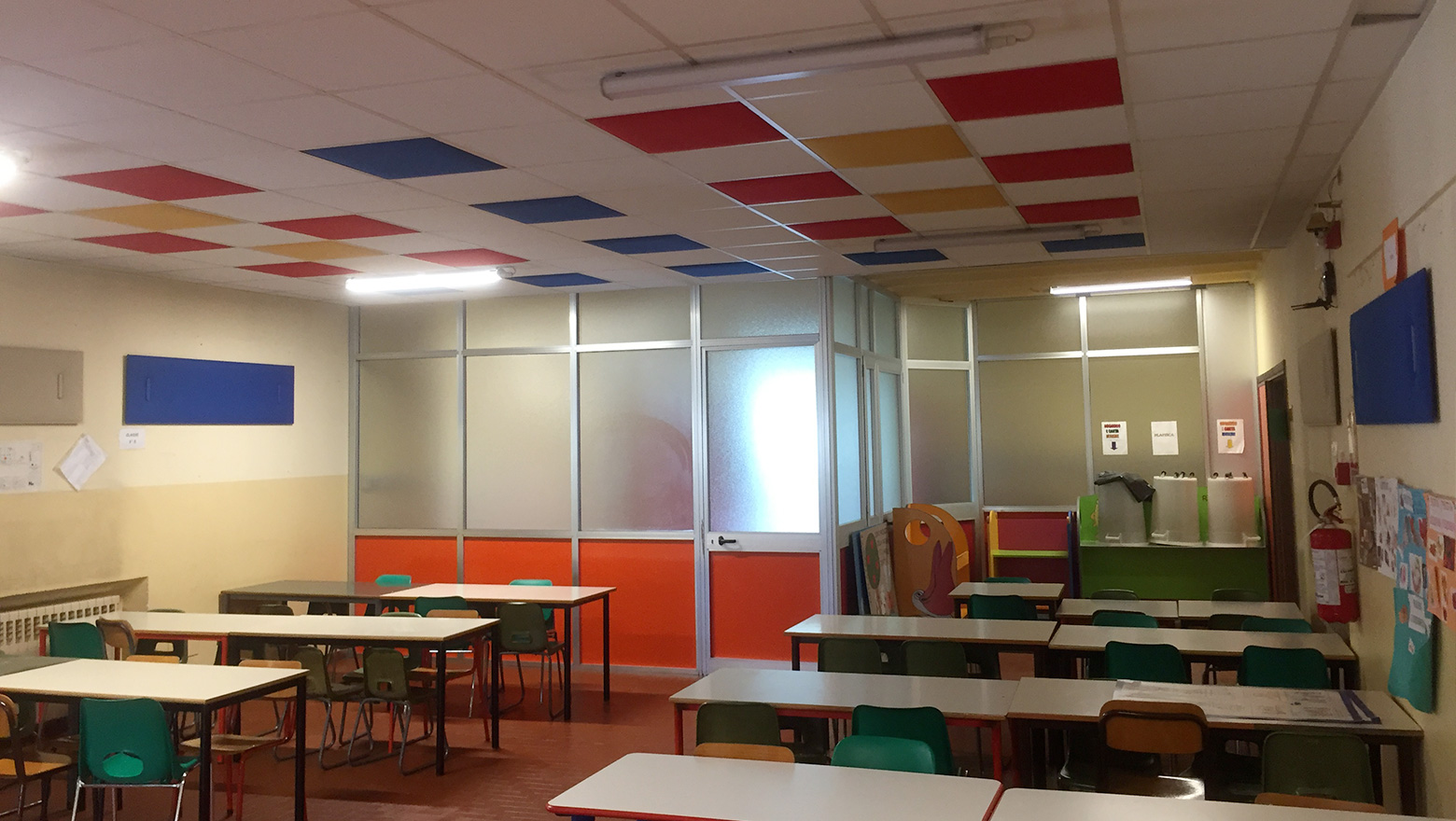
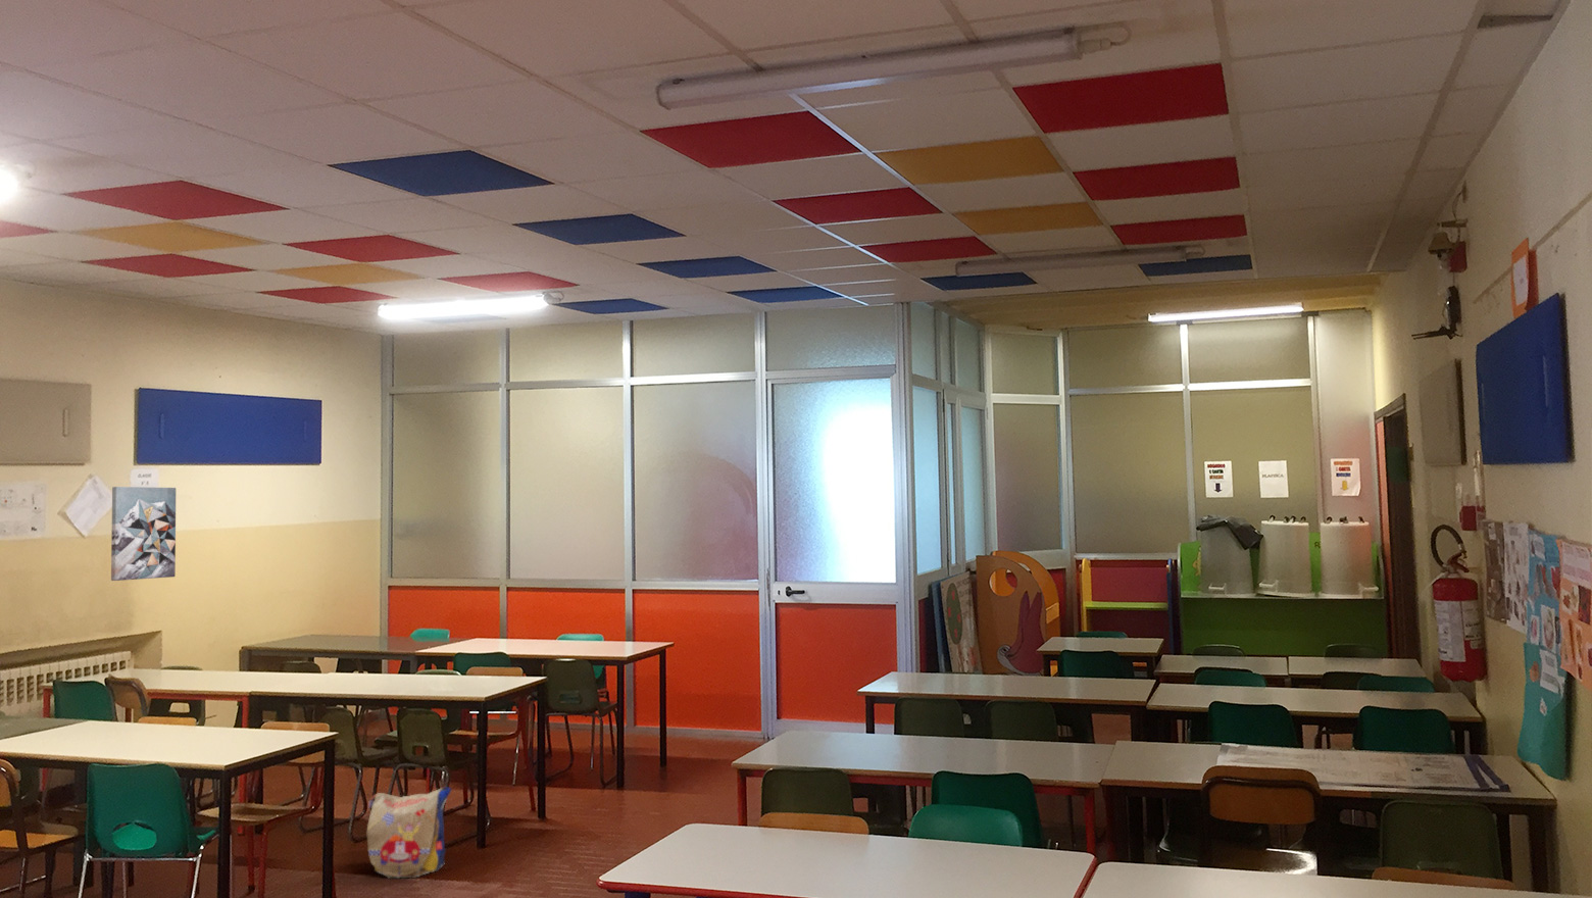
+ backpack [365,786,452,878]
+ wall art [110,486,176,582]
